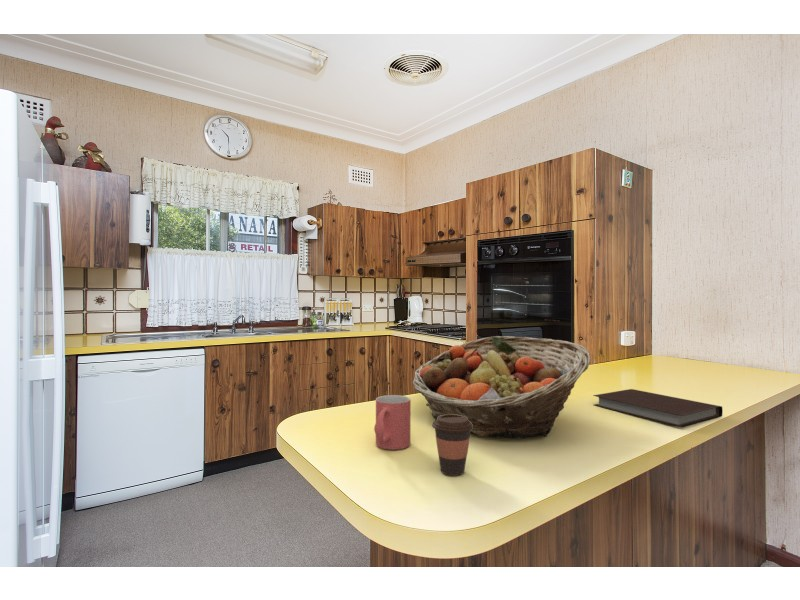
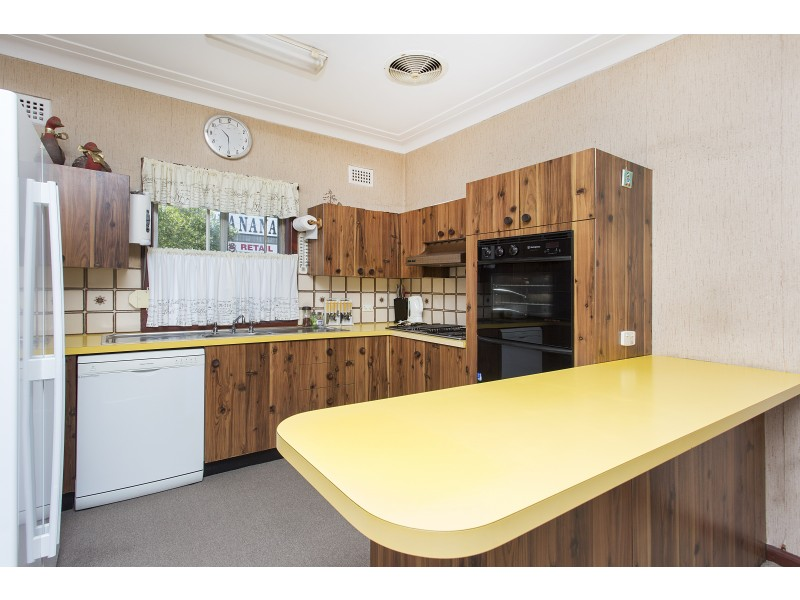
- fruit basket [412,335,591,440]
- notebook [592,388,723,428]
- coffee cup [431,414,473,477]
- mug [373,394,412,451]
